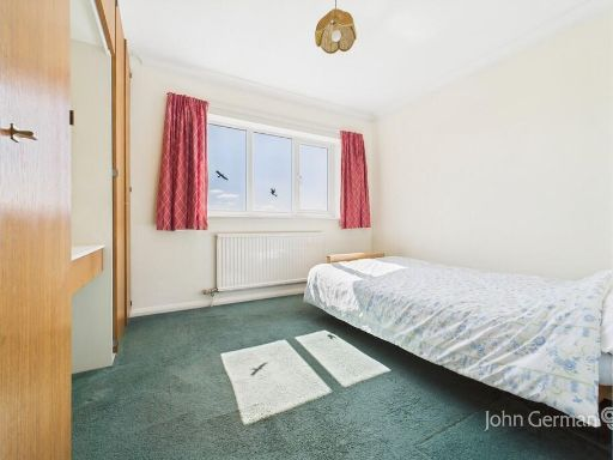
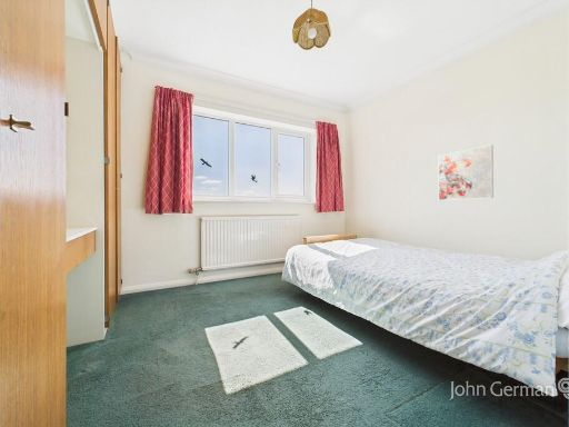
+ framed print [438,143,495,201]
